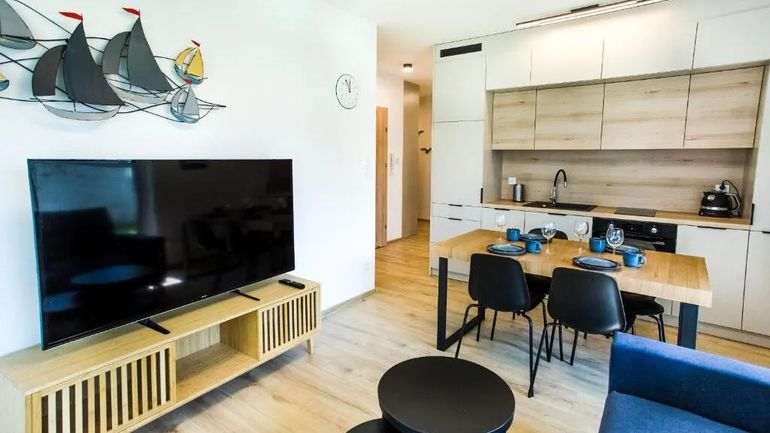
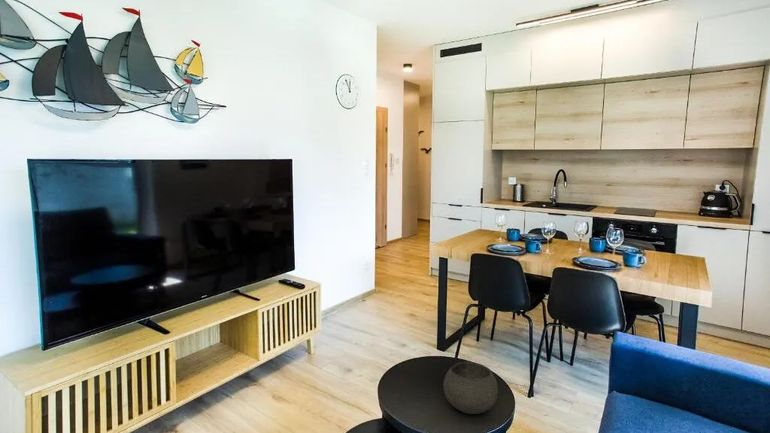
+ bowl [442,361,499,415]
